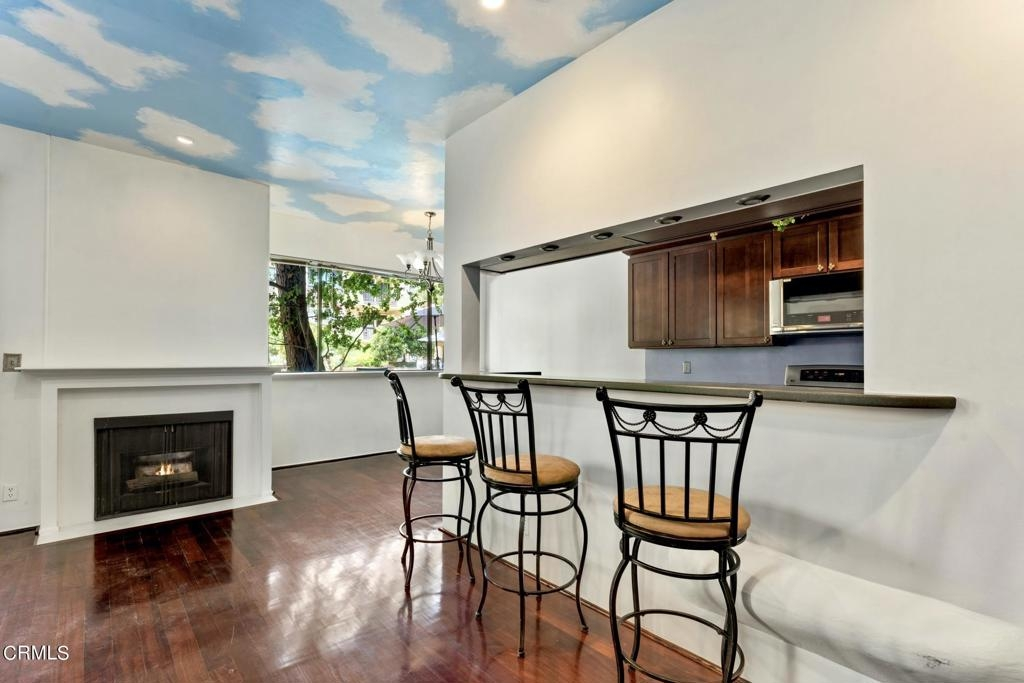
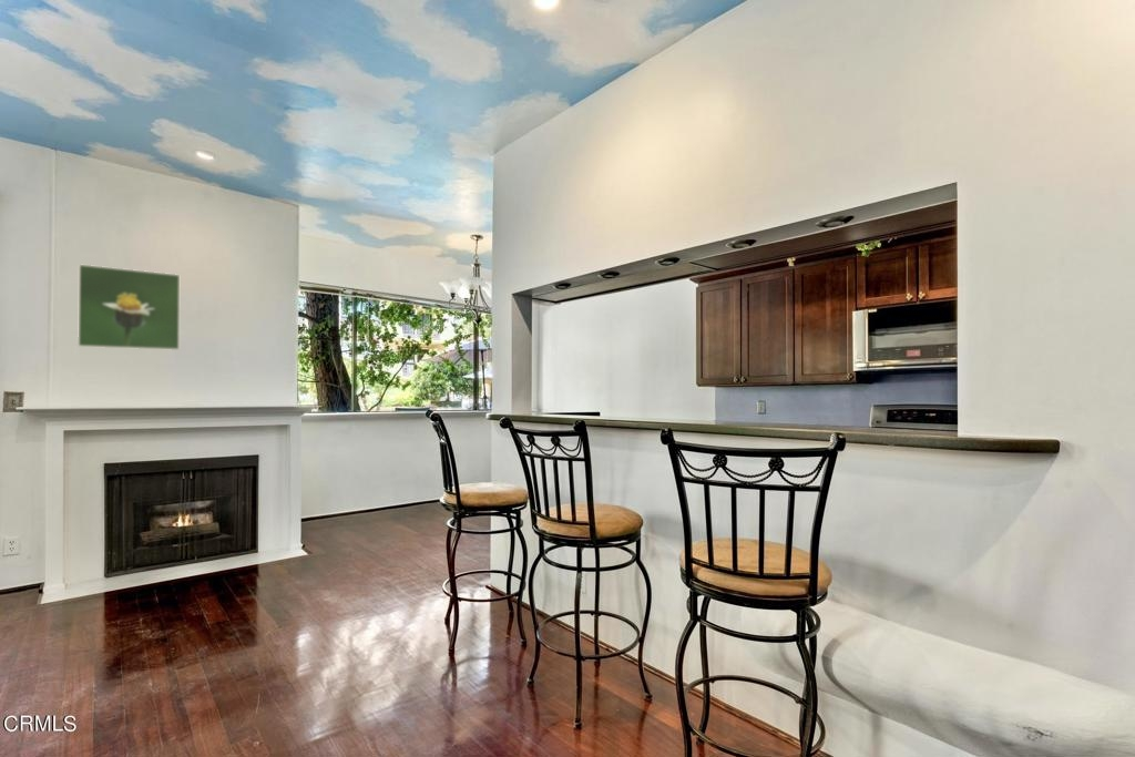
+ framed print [76,263,181,351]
